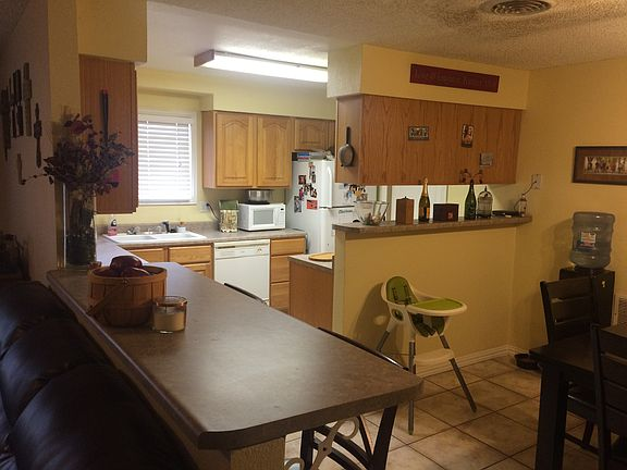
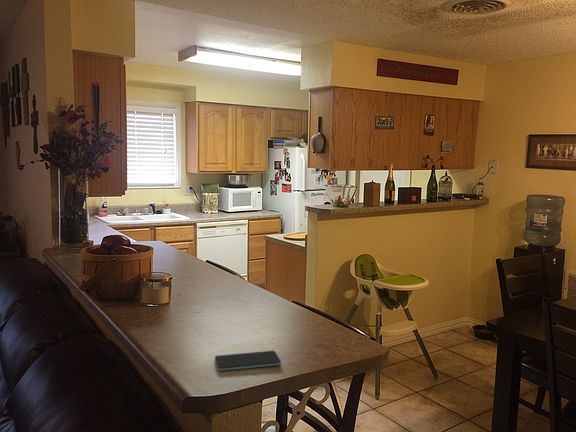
+ smartphone [214,350,282,372]
